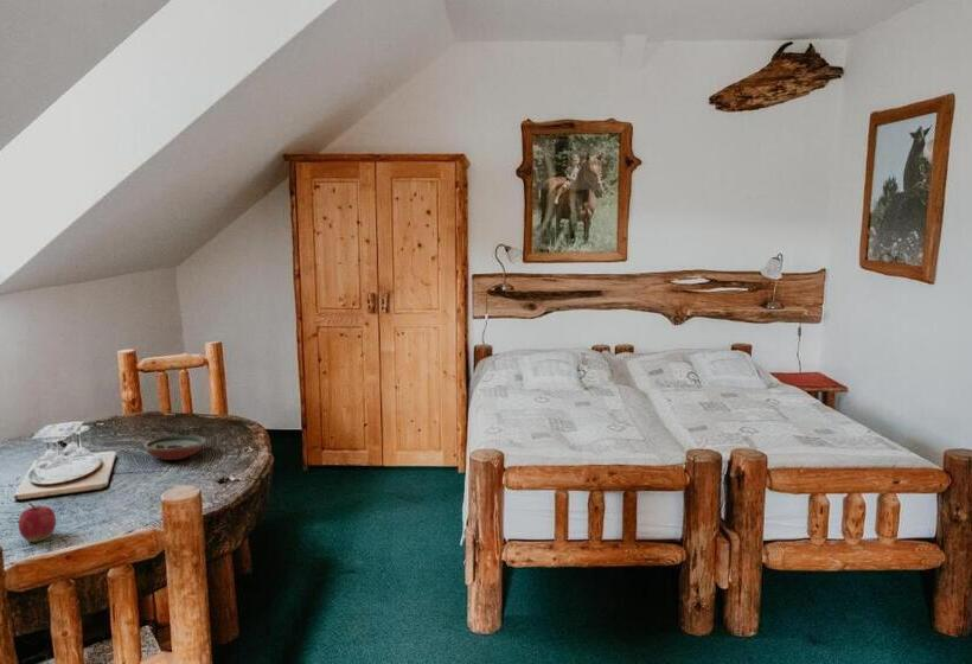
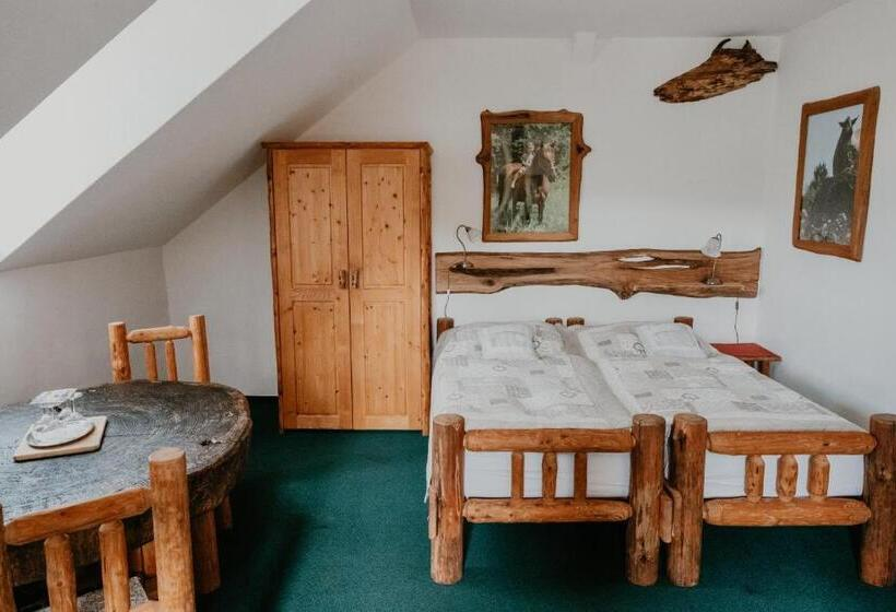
- apple [18,502,57,543]
- decorative bowl [142,434,207,461]
